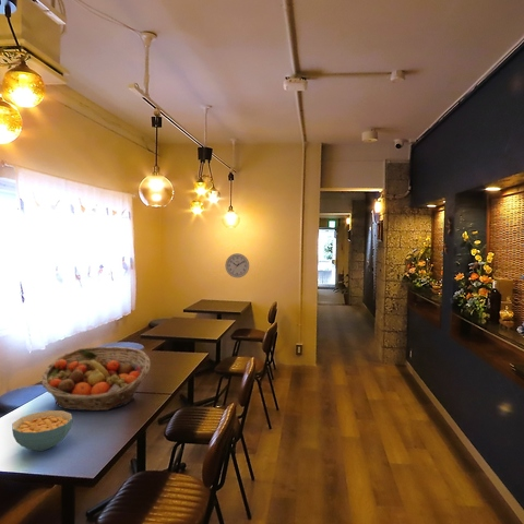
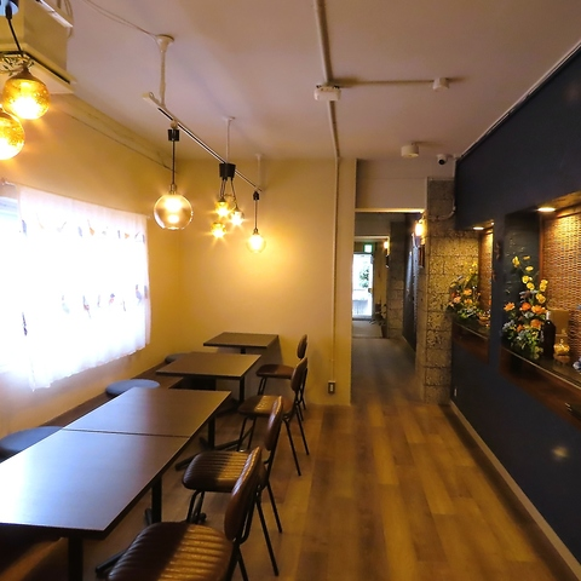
- fruit basket [40,346,152,412]
- wall clock [225,252,250,278]
- cereal bowl [11,409,73,452]
